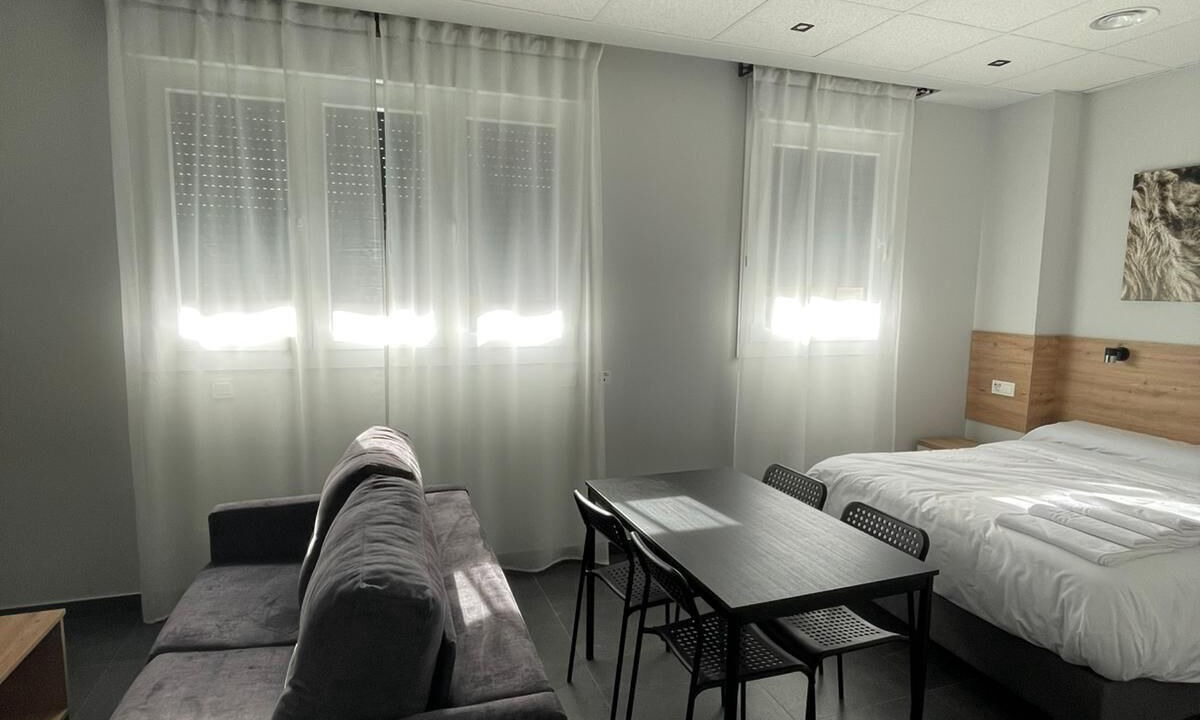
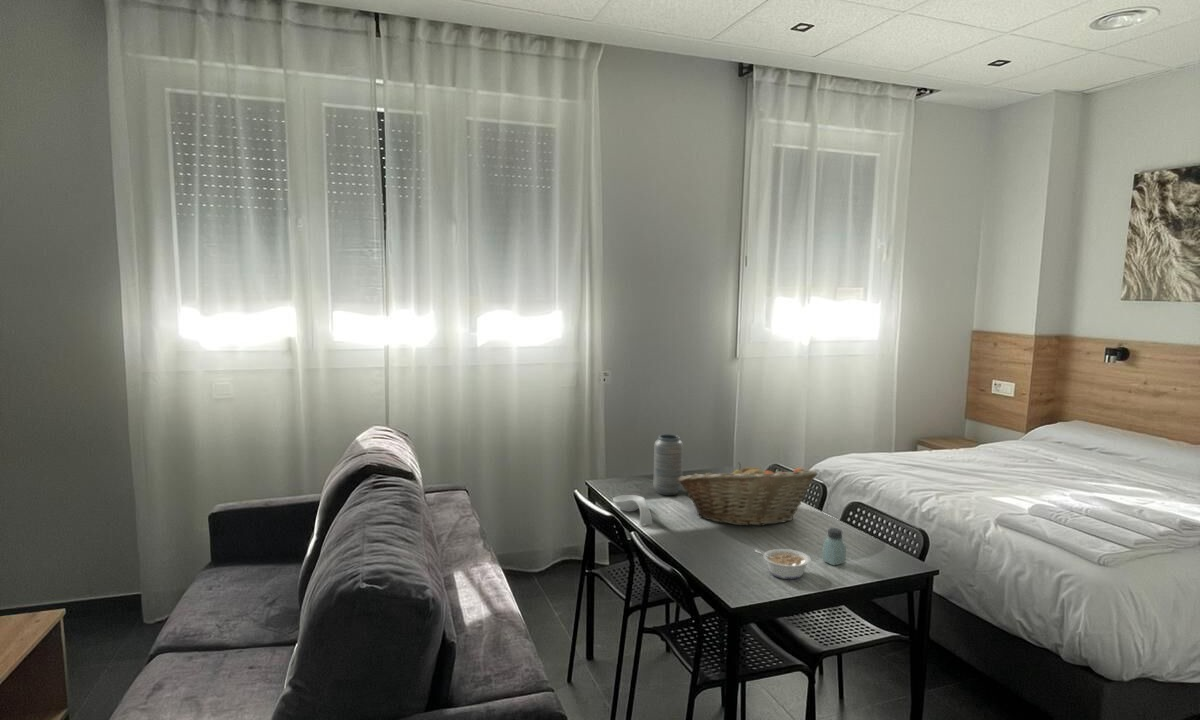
+ spoon rest [612,494,653,526]
+ saltshaker [821,527,847,566]
+ legume [753,548,812,580]
+ vase [652,433,684,496]
+ fruit basket [677,461,819,527]
